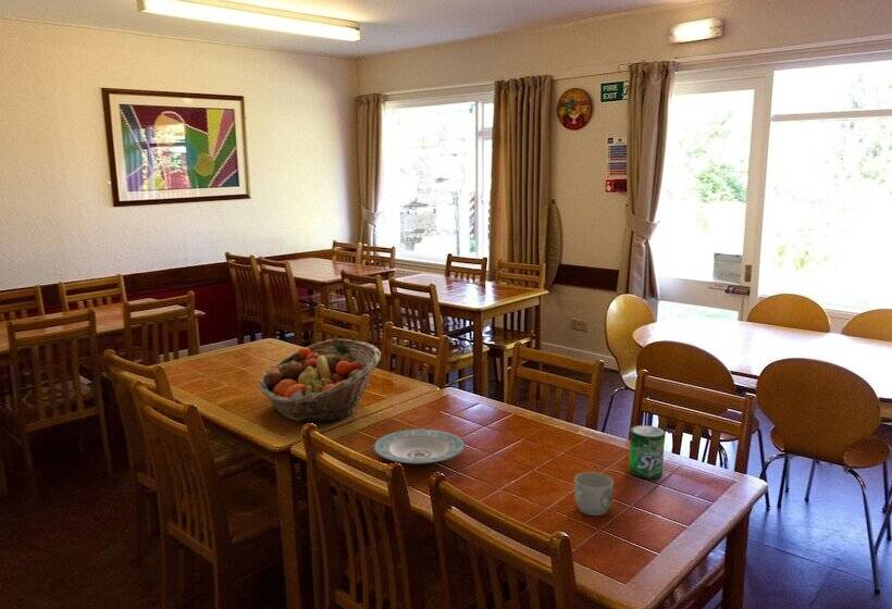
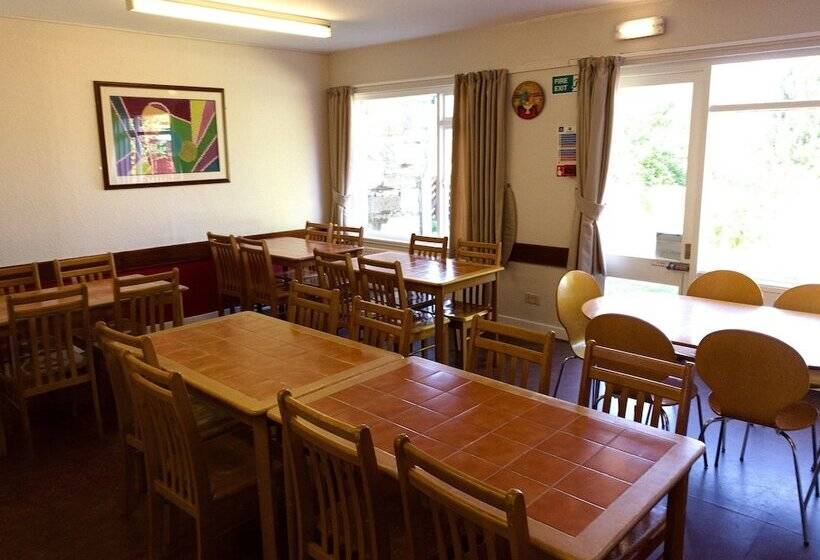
- mug [573,471,615,517]
- plate [372,428,466,465]
- beverage can [628,424,666,480]
- fruit basket [258,337,382,423]
